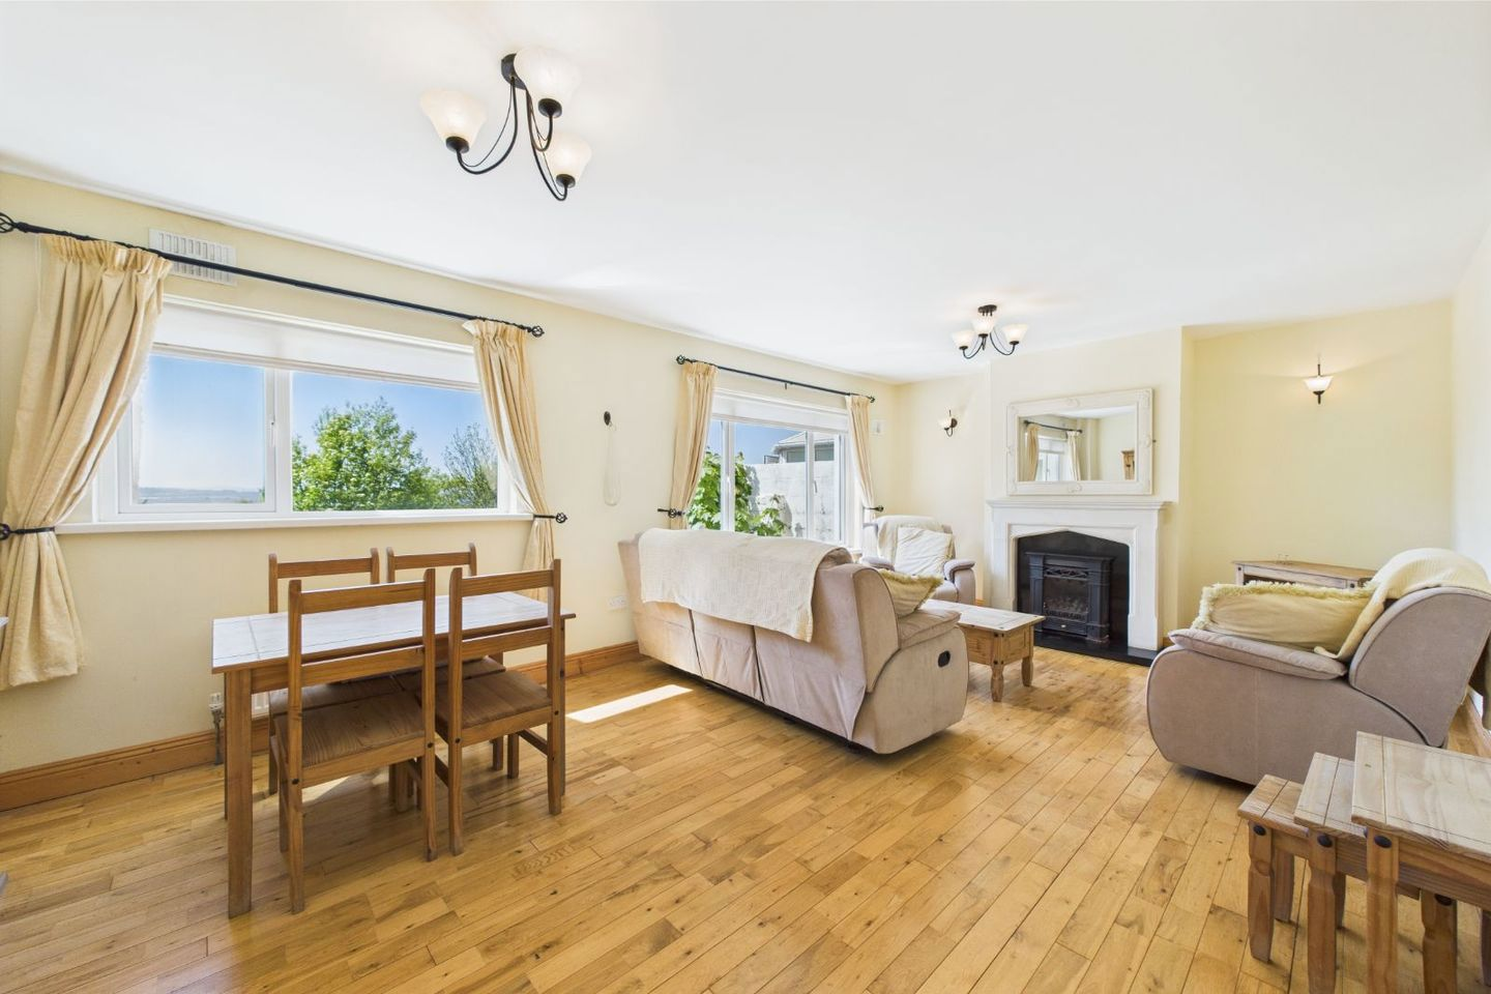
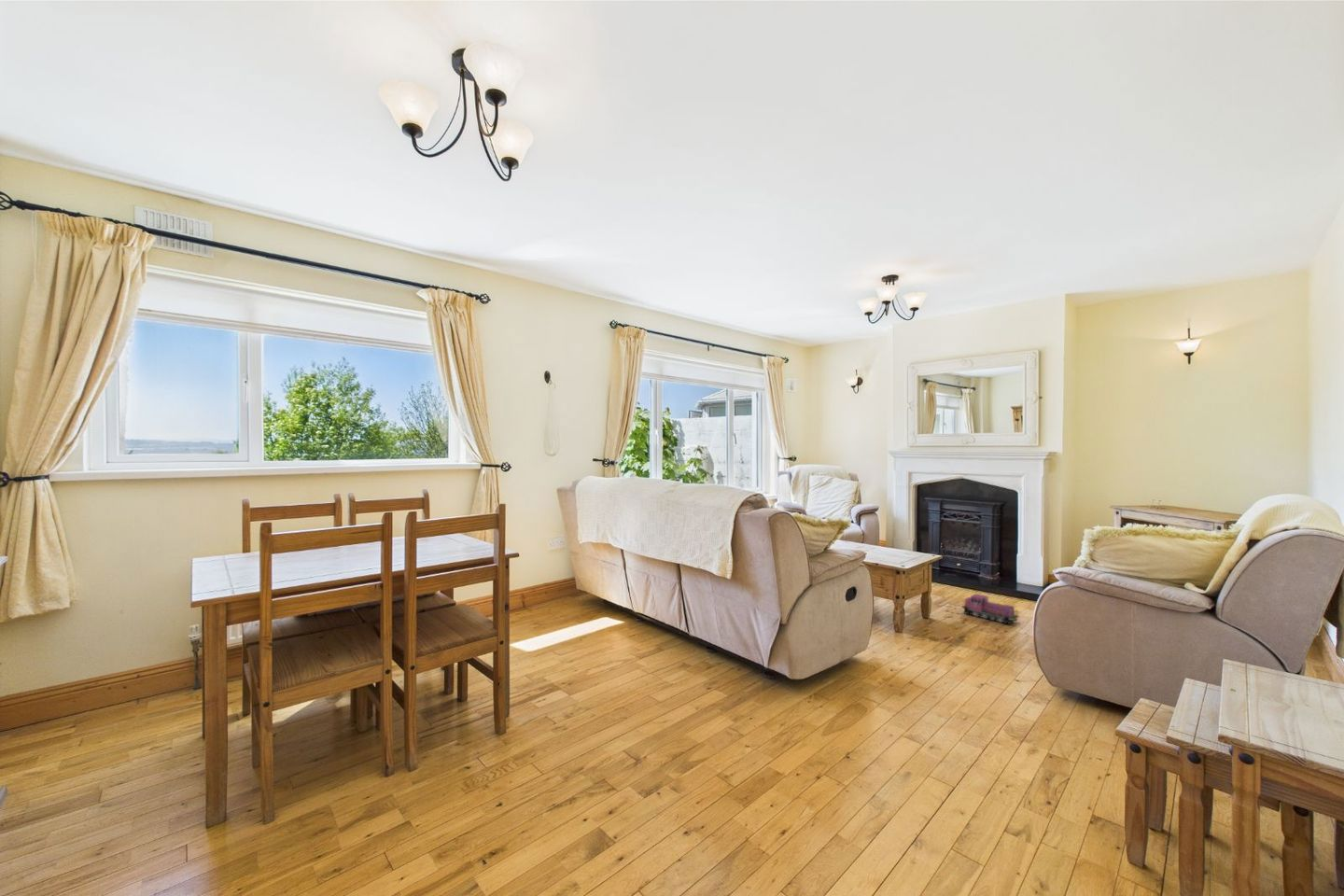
+ toy train [960,593,1020,625]
